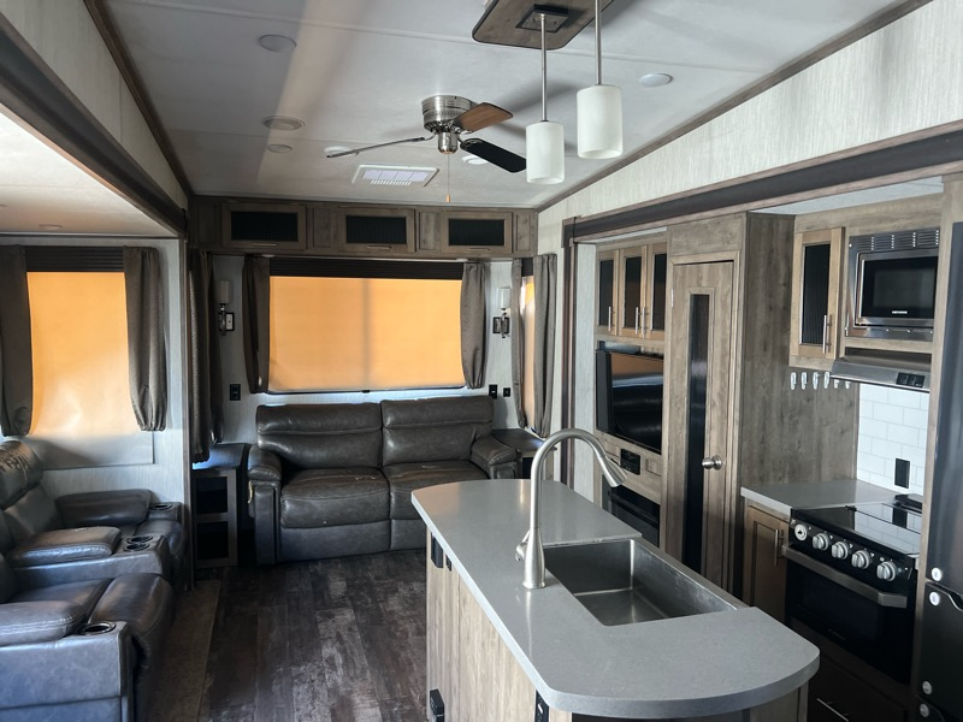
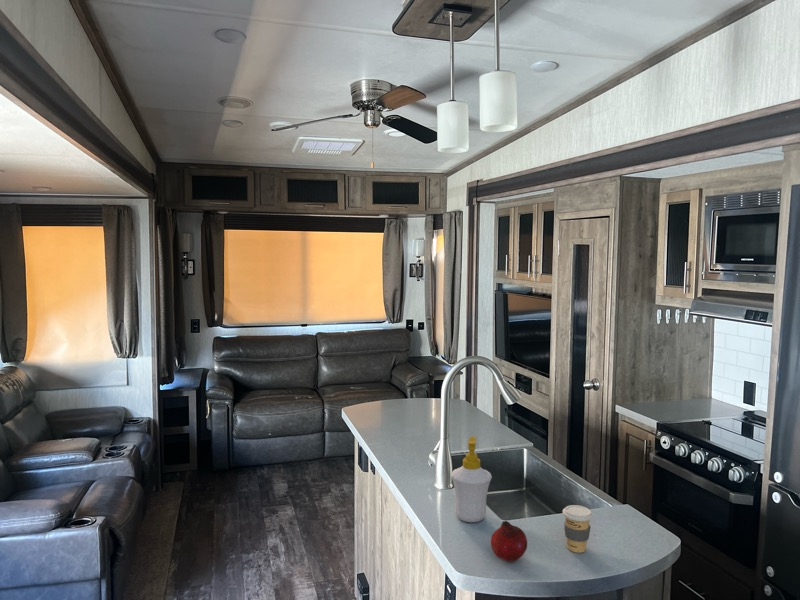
+ fruit [490,520,528,563]
+ soap bottle [450,435,493,523]
+ coffee cup [562,504,594,554]
